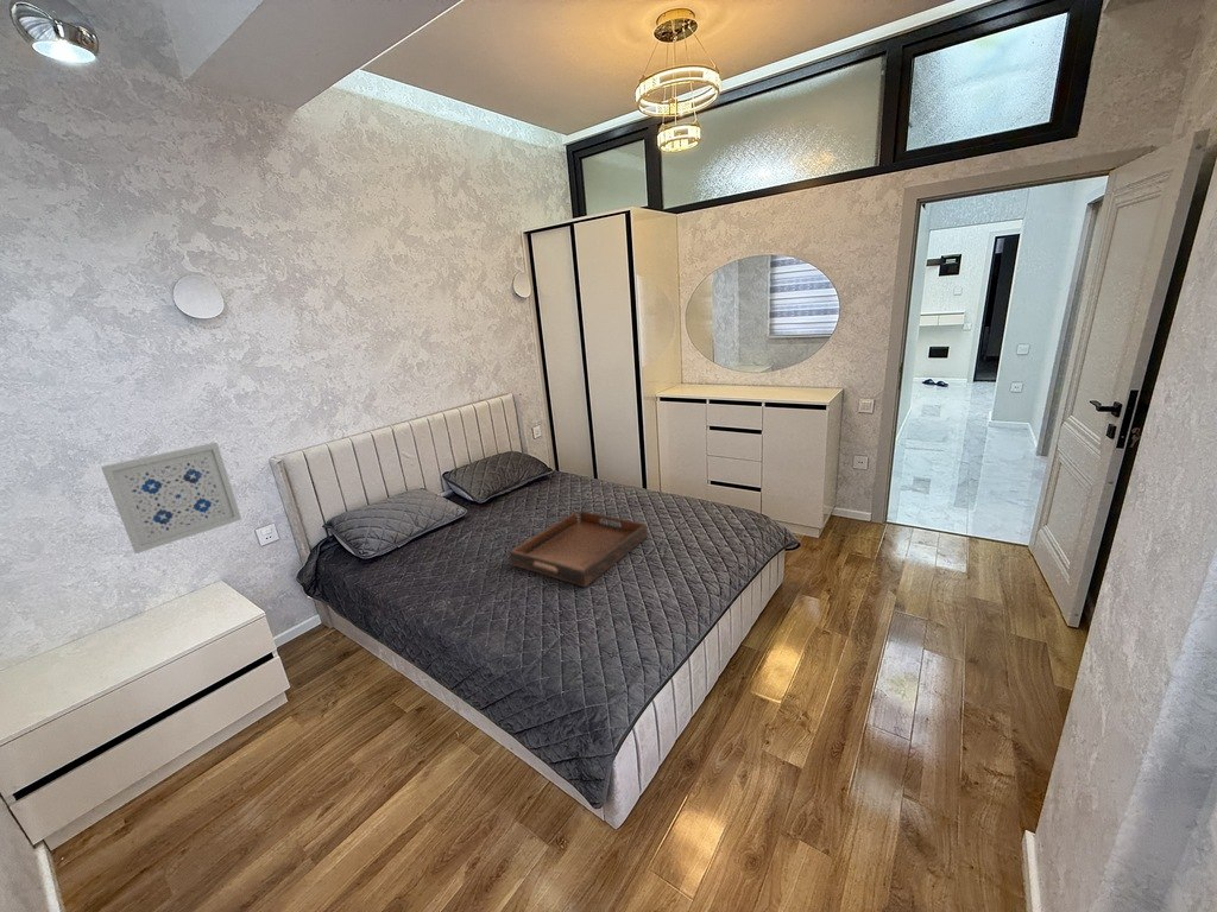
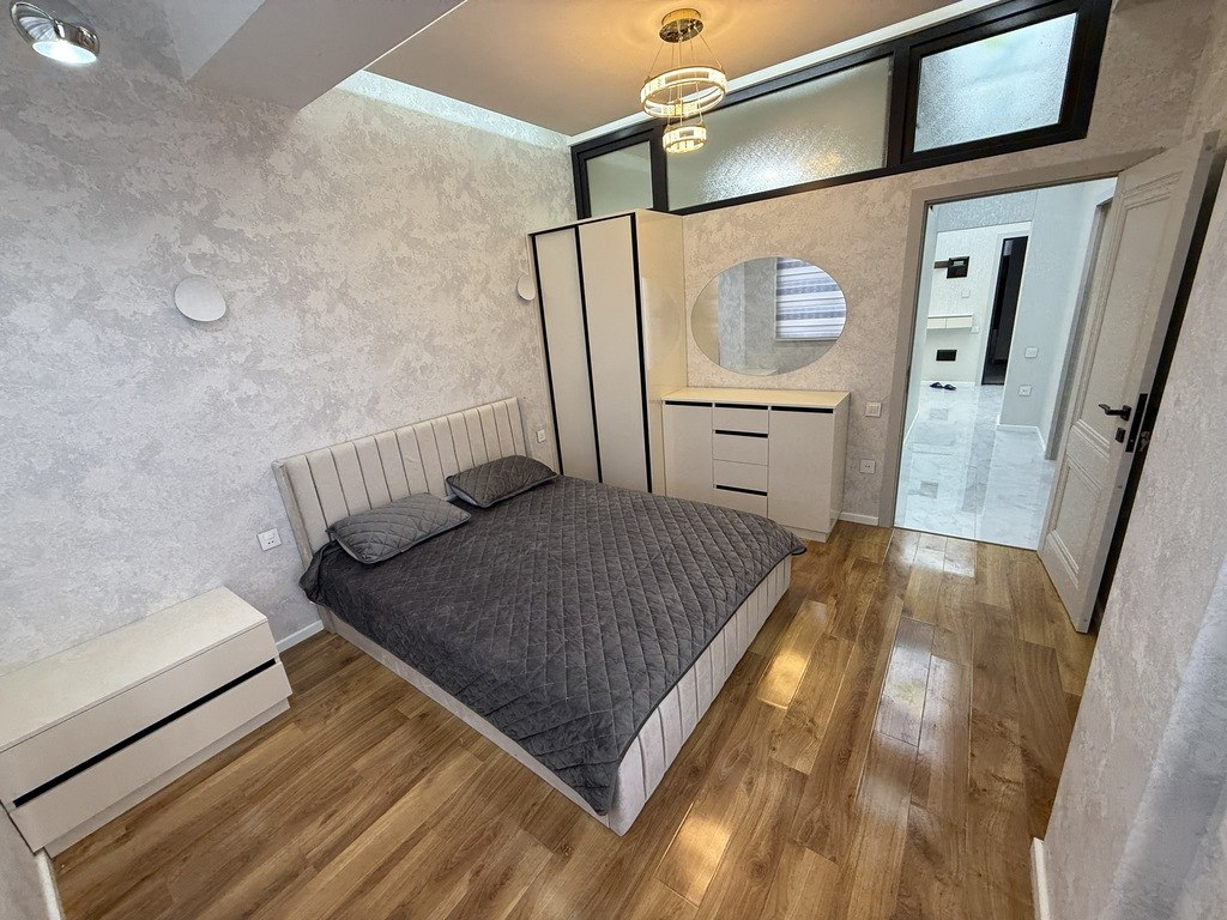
- wall art [100,442,242,555]
- serving tray [507,509,649,589]
